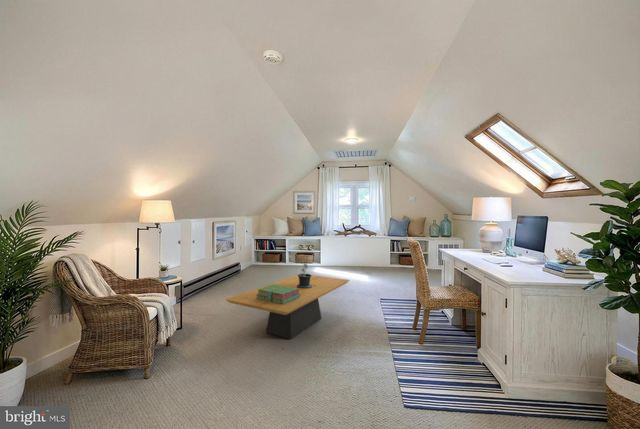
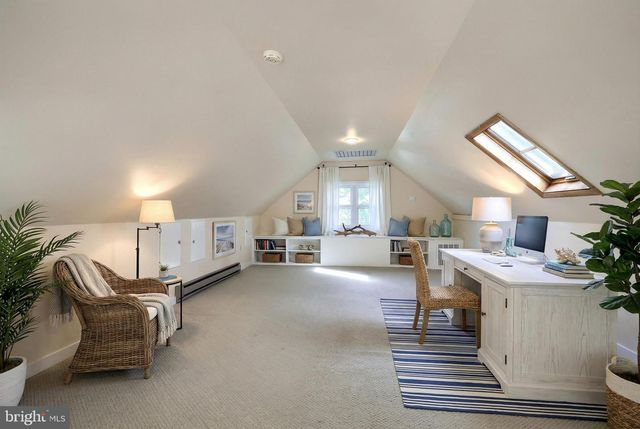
- coffee table [225,274,350,340]
- potted plant [297,258,315,288]
- stack of books [256,284,300,304]
